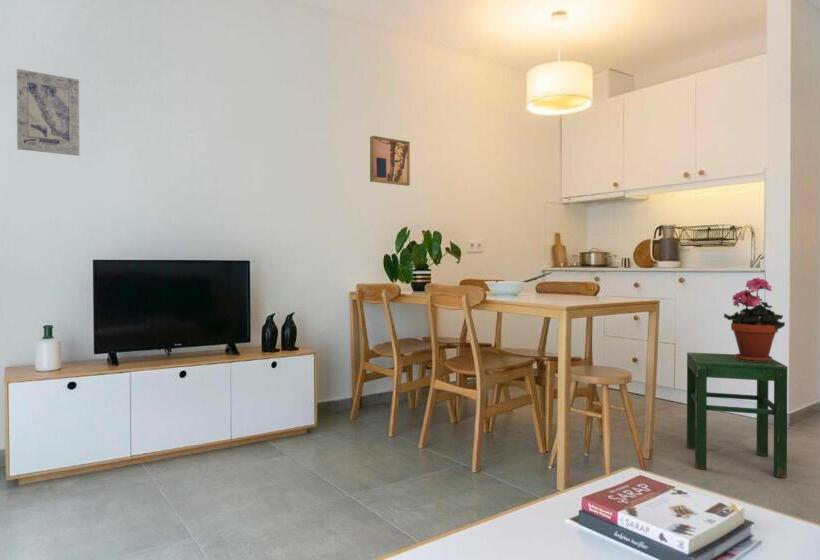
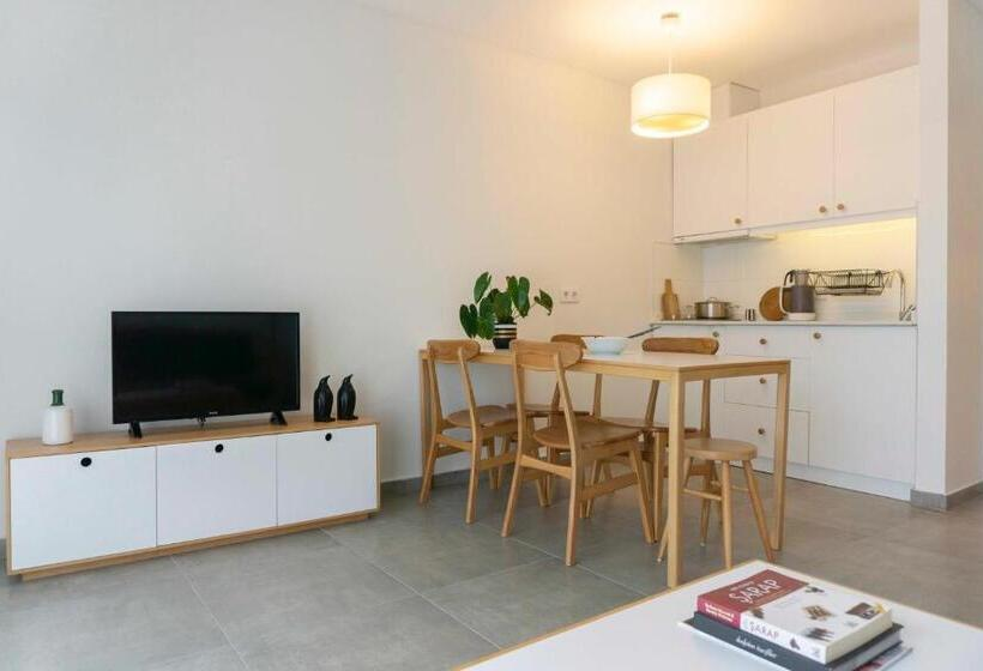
- potted plant [723,276,786,362]
- wall art [369,135,411,187]
- wall art [16,68,80,157]
- stool [686,351,788,479]
